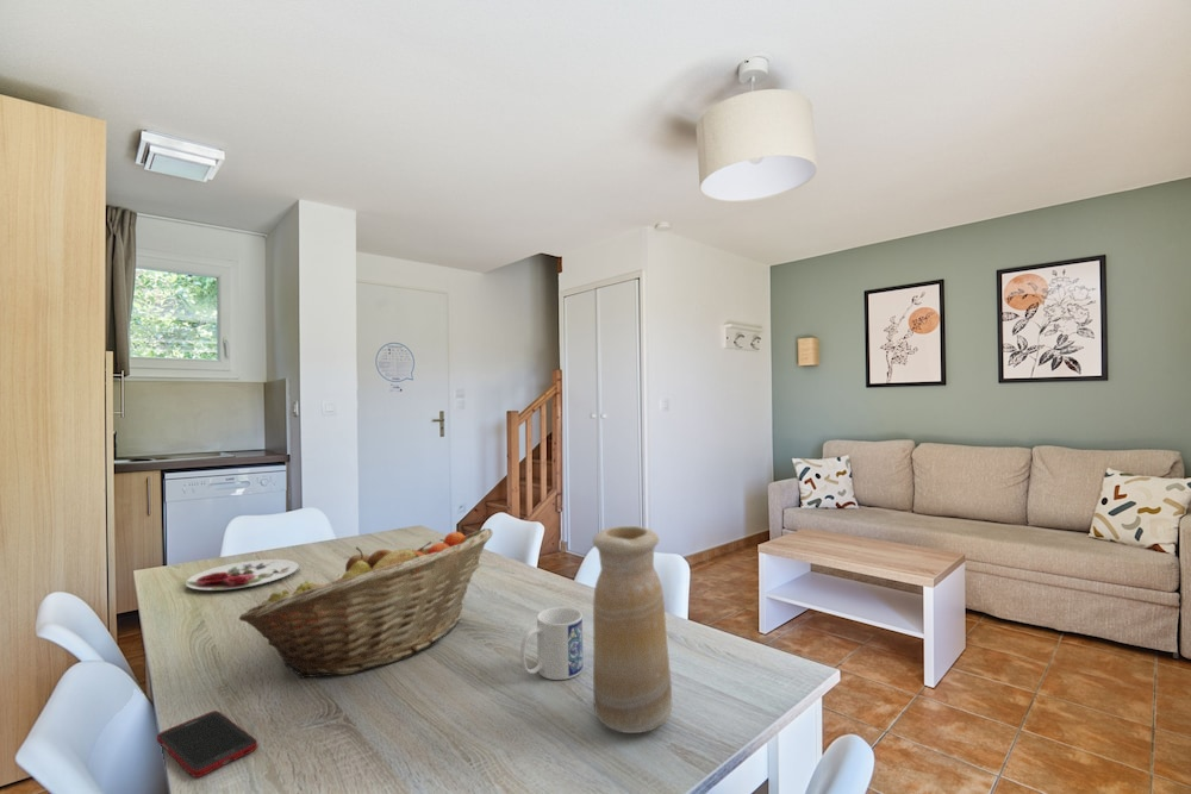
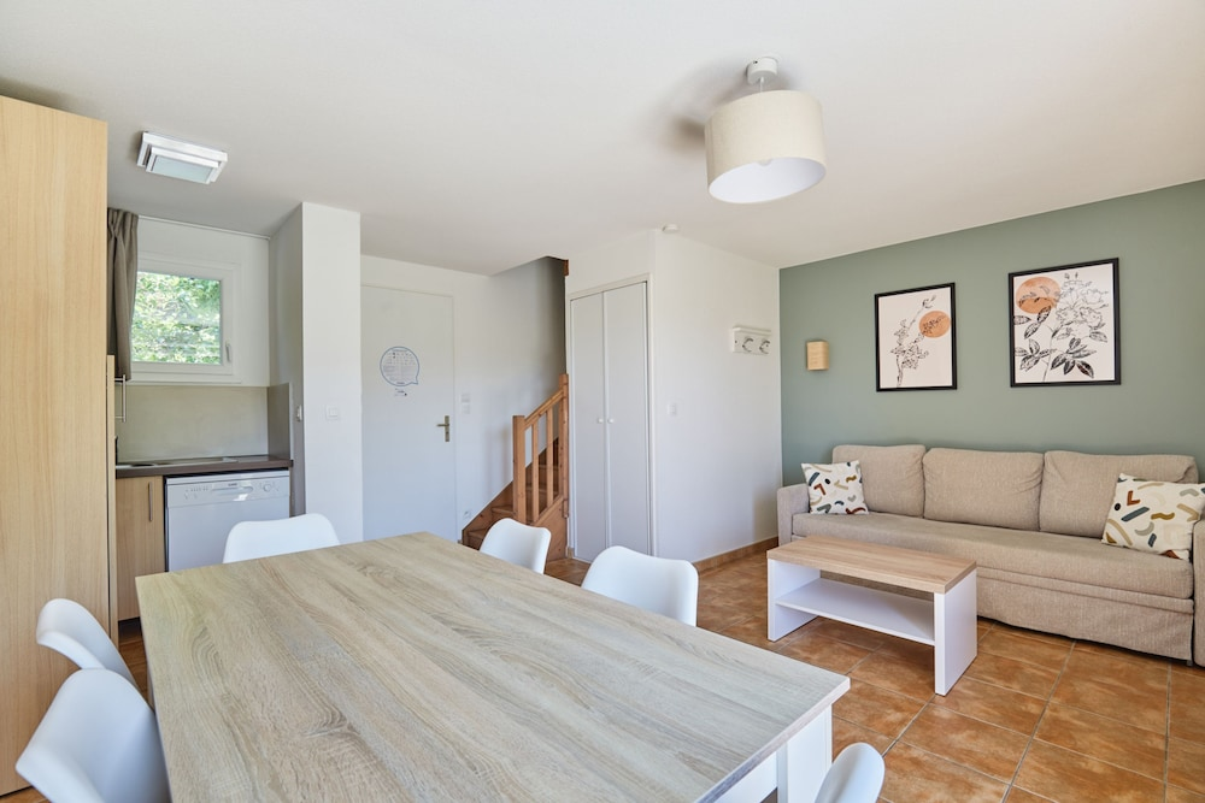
- fruit basket [238,527,494,680]
- vase [592,525,673,734]
- cell phone [156,709,258,779]
- mug [519,606,584,681]
- plate [185,558,300,592]
